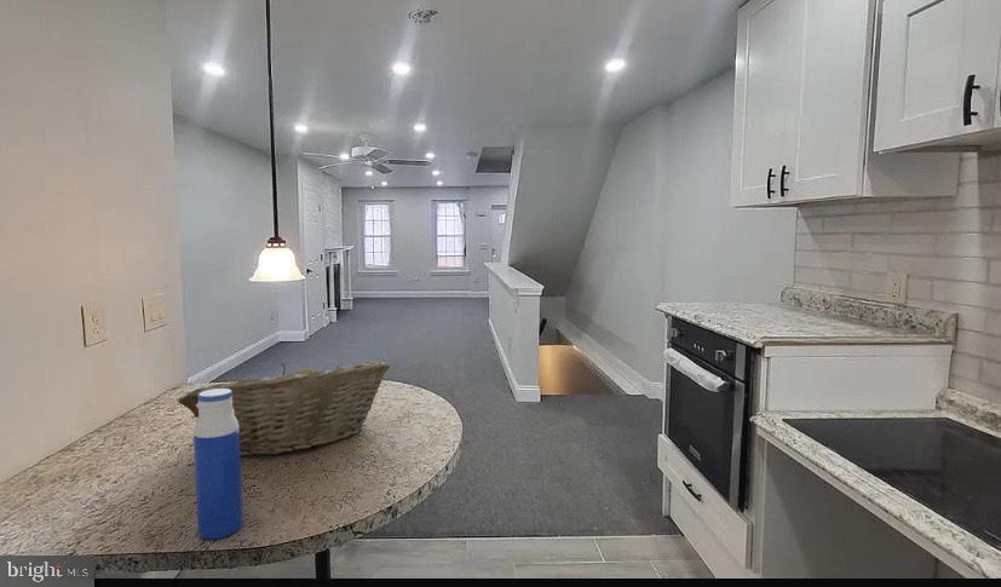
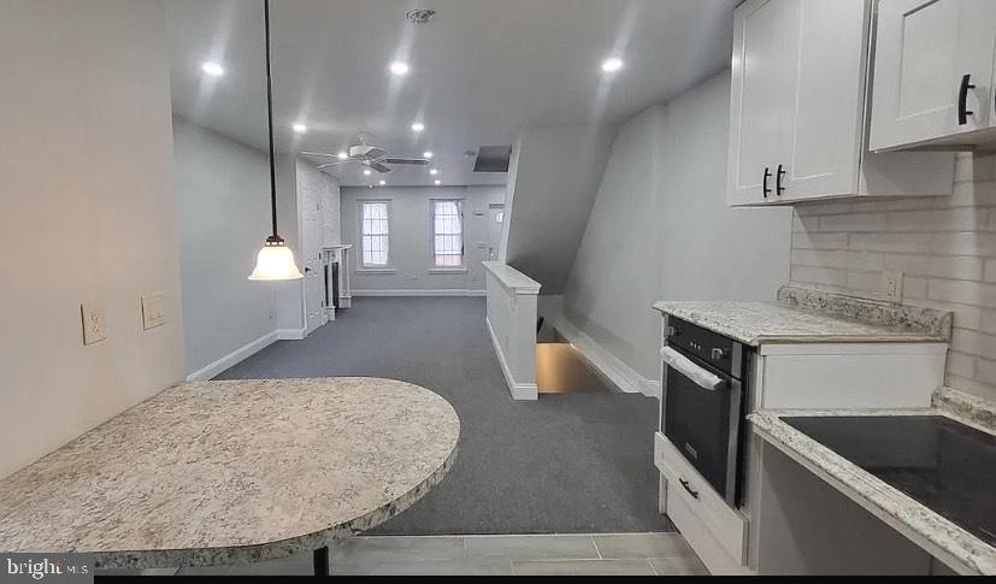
- water bottle [192,389,243,540]
- fruit basket [177,359,391,457]
